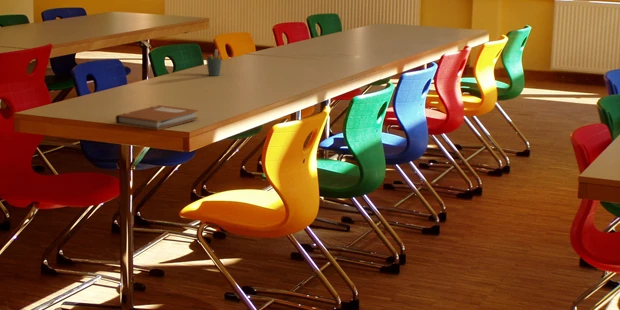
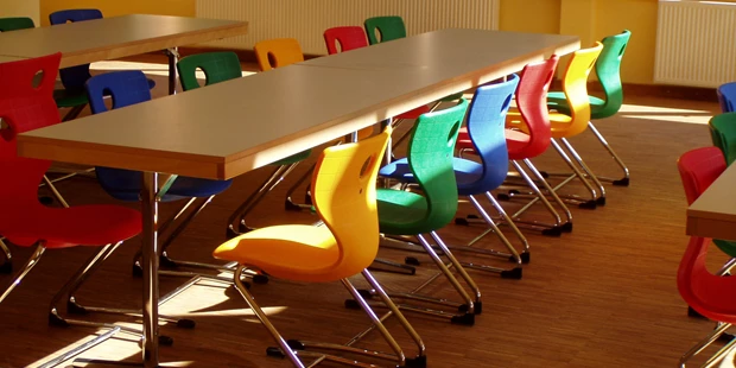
- pen holder [205,48,223,77]
- notebook [115,104,199,131]
